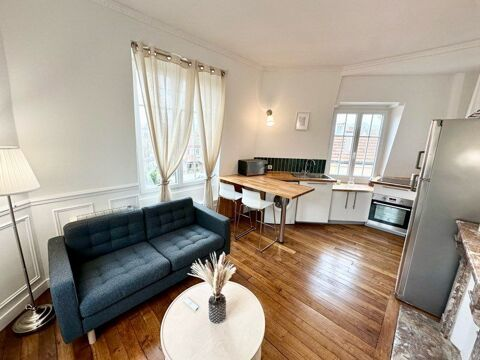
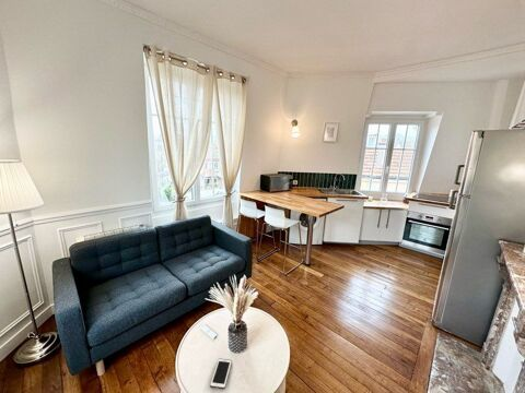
+ cell phone [209,358,233,390]
